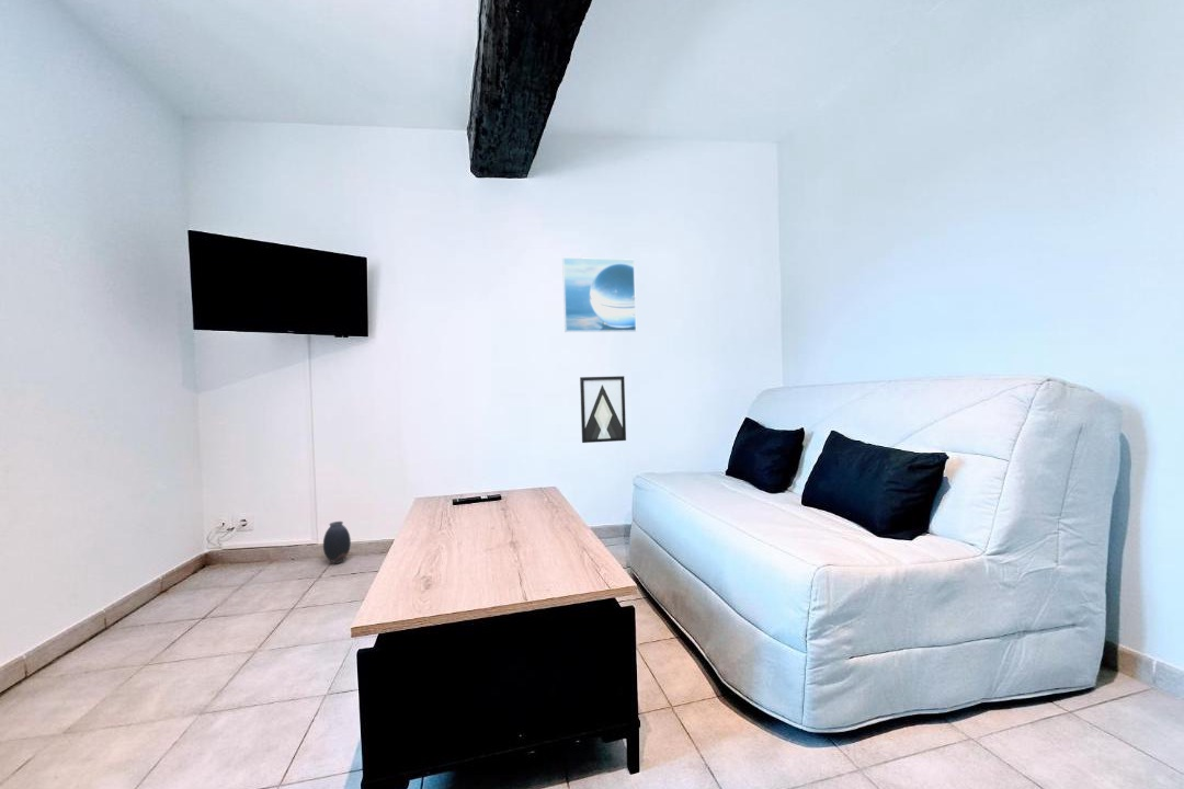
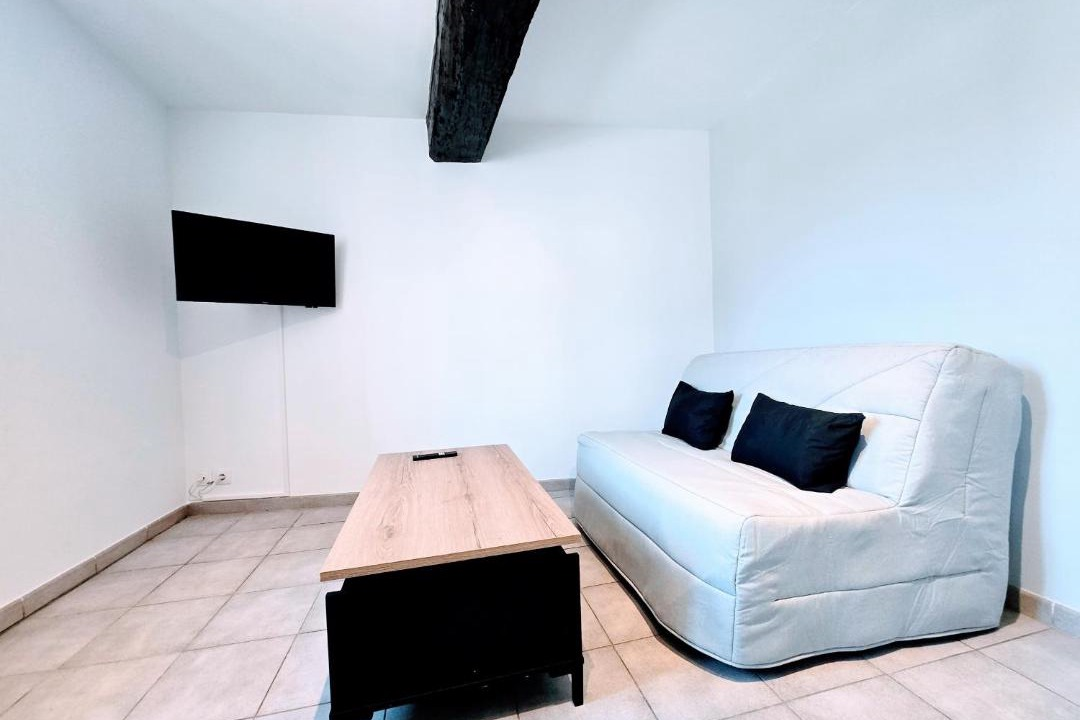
- wall art [579,375,627,444]
- vase [322,521,352,564]
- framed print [561,256,637,333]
